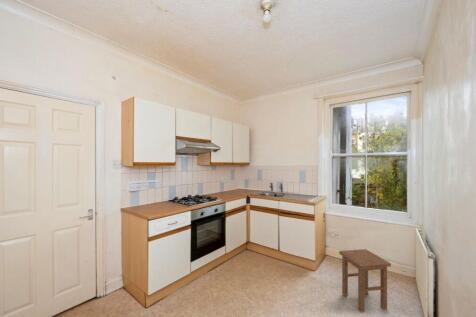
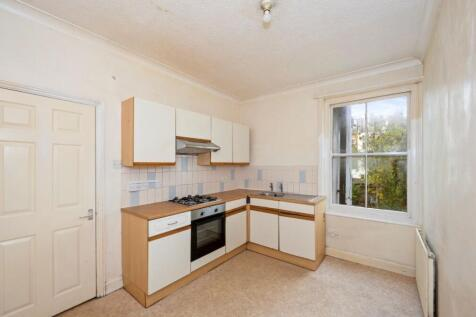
- stool [338,248,392,314]
